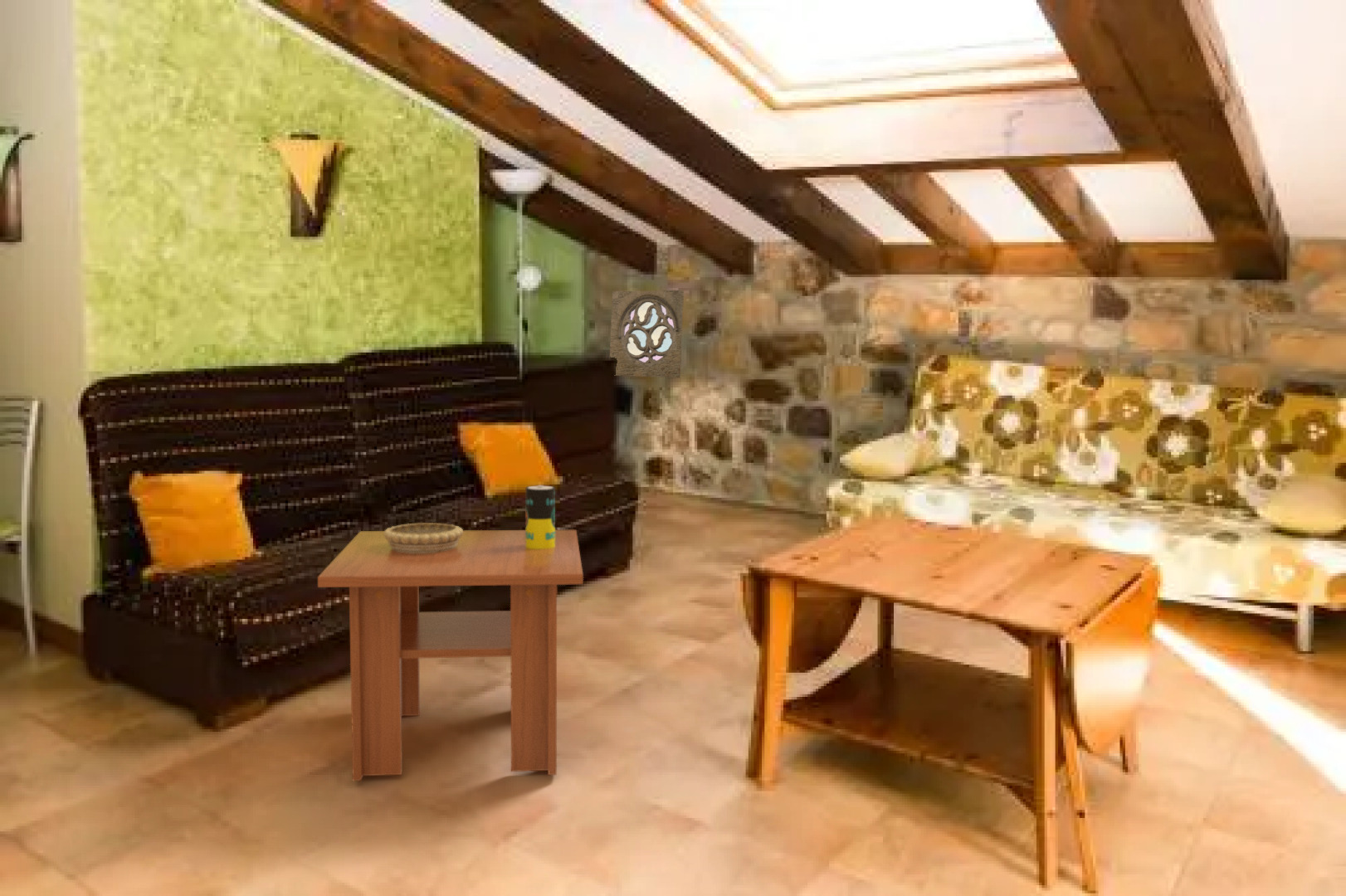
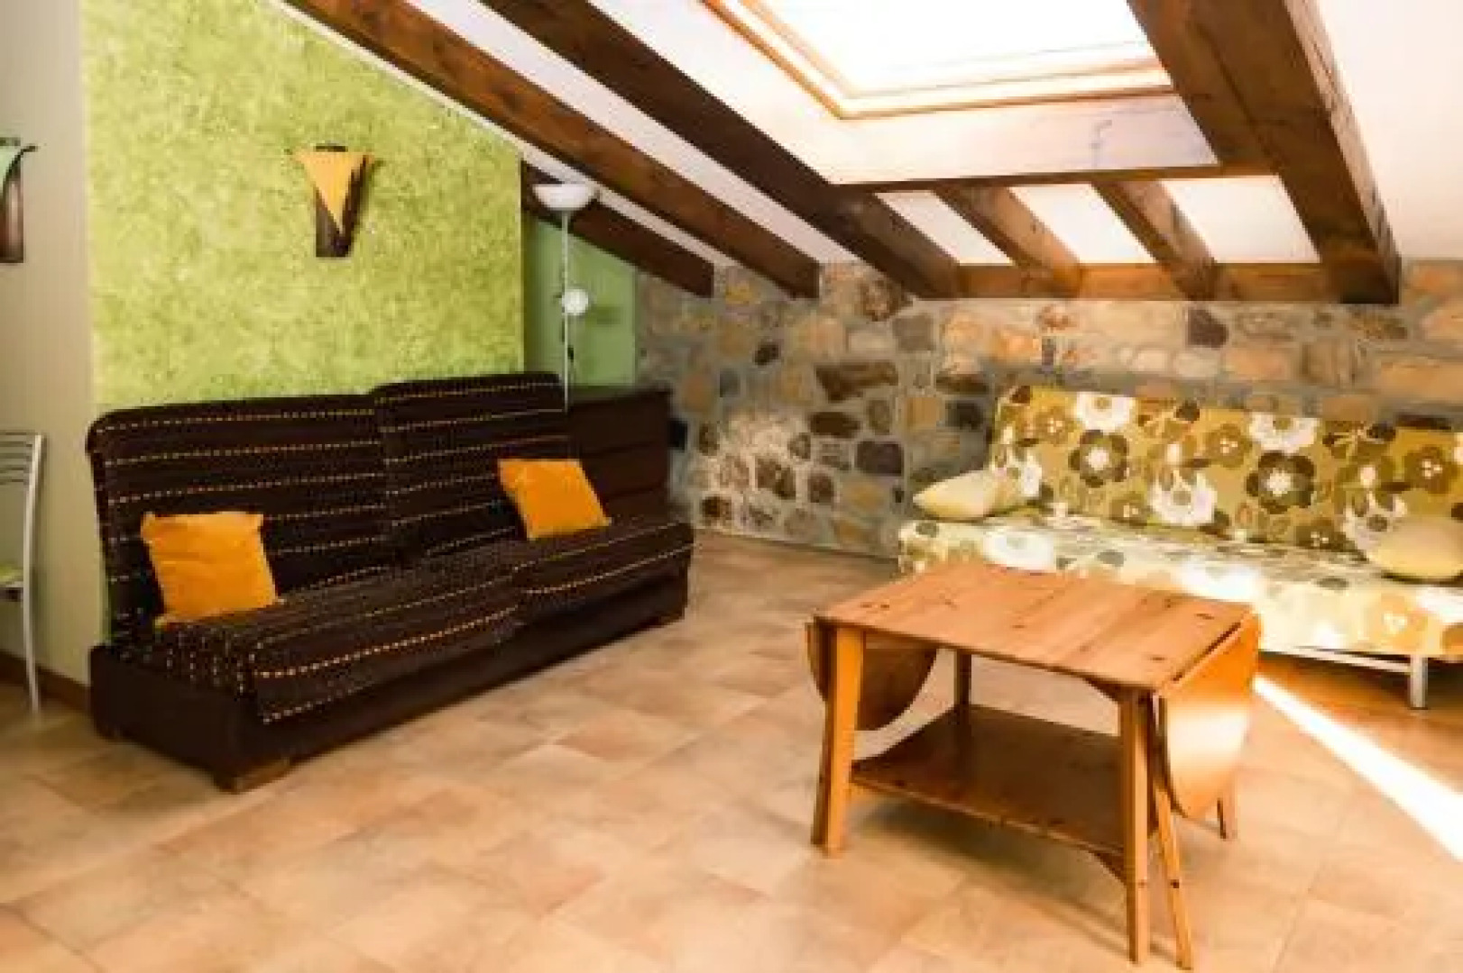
- coffee table [317,529,584,782]
- decorative bowl [383,522,464,553]
- wall ornament [609,290,685,378]
- candle [525,485,556,549]
